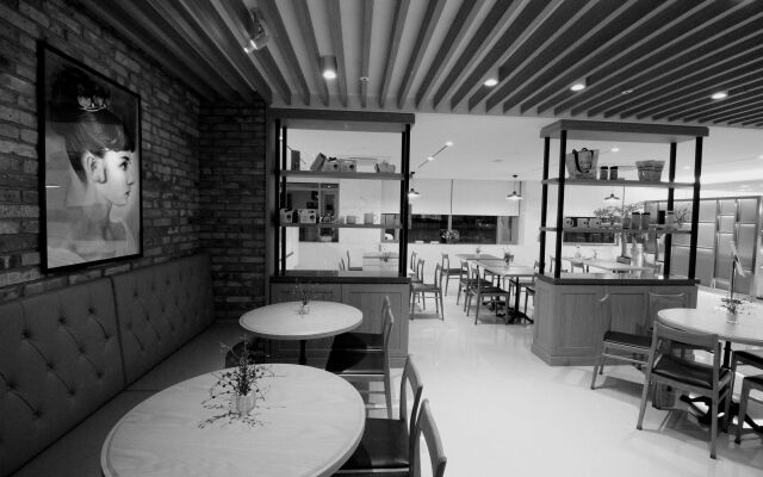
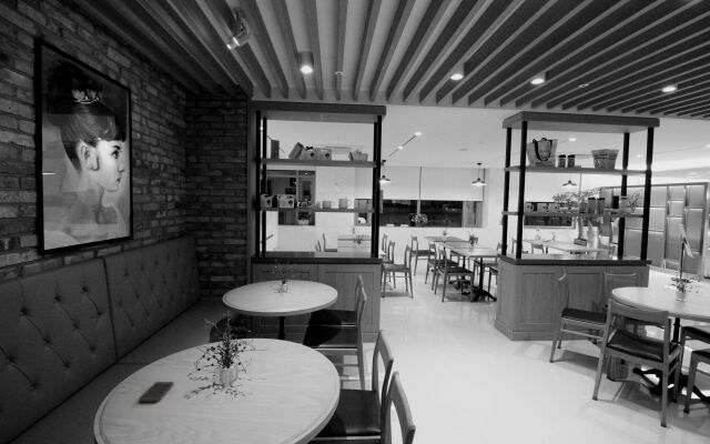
+ cell phone [138,381,175,403]
